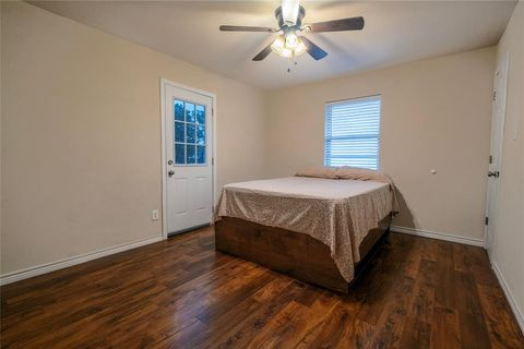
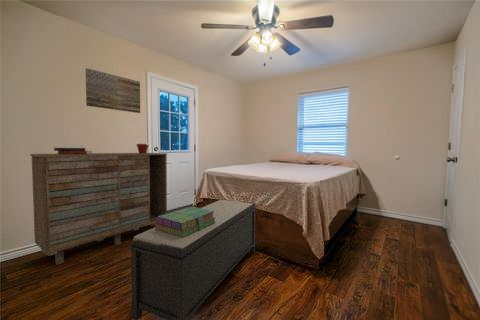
+ dresser [29,143,168,266]
+ bench [127,199,258,320]
+ stack of books [154,206,216,238]
+ wall art [84,67,141,114]
